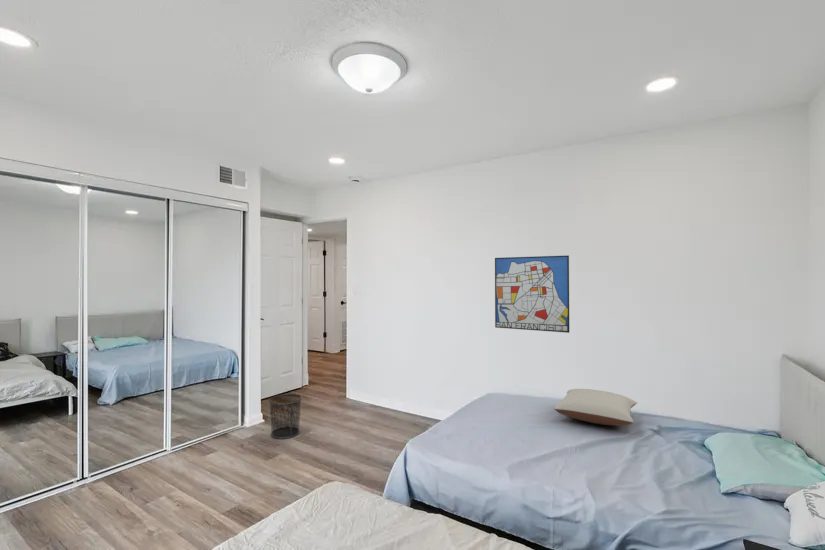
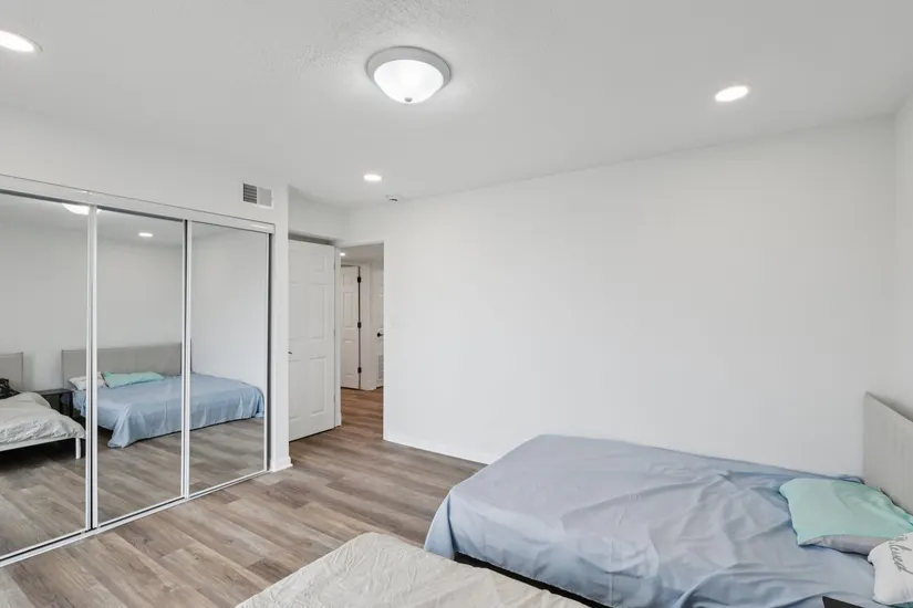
- pillow [553,388,639,427]
- wall art [494,254,570,334]
- waste bin [267,393,303,440]
